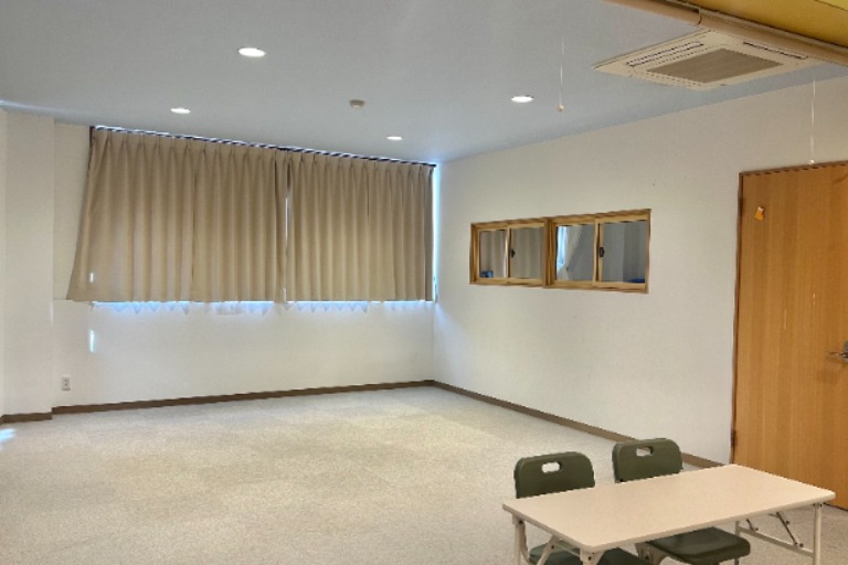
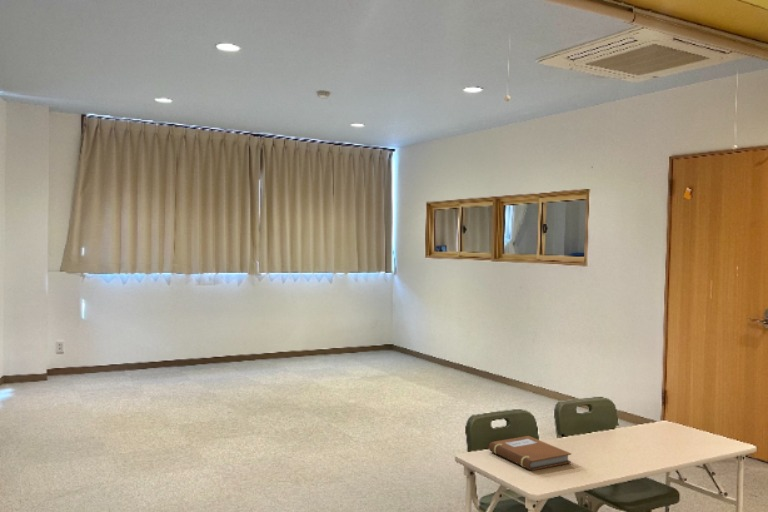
+ notebook [488,435,572,471]
